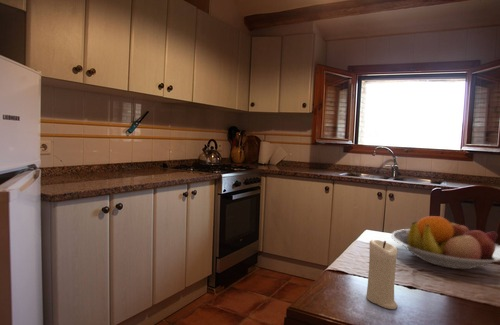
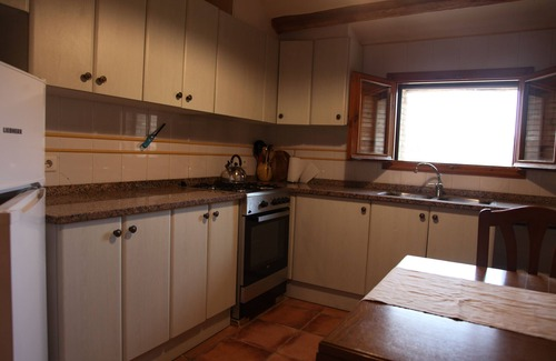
- candle [365,239,399,310]
- fruit bowl [390,215,500,270]
